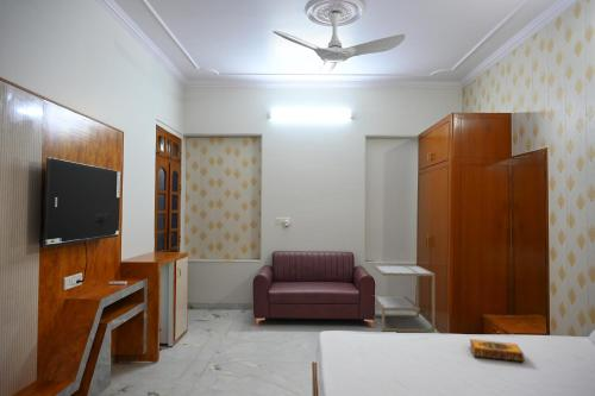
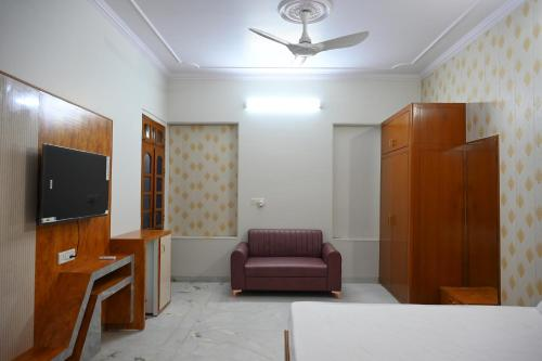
- hardback book [469,338,526,364]
- side table [371,264,436,333]
